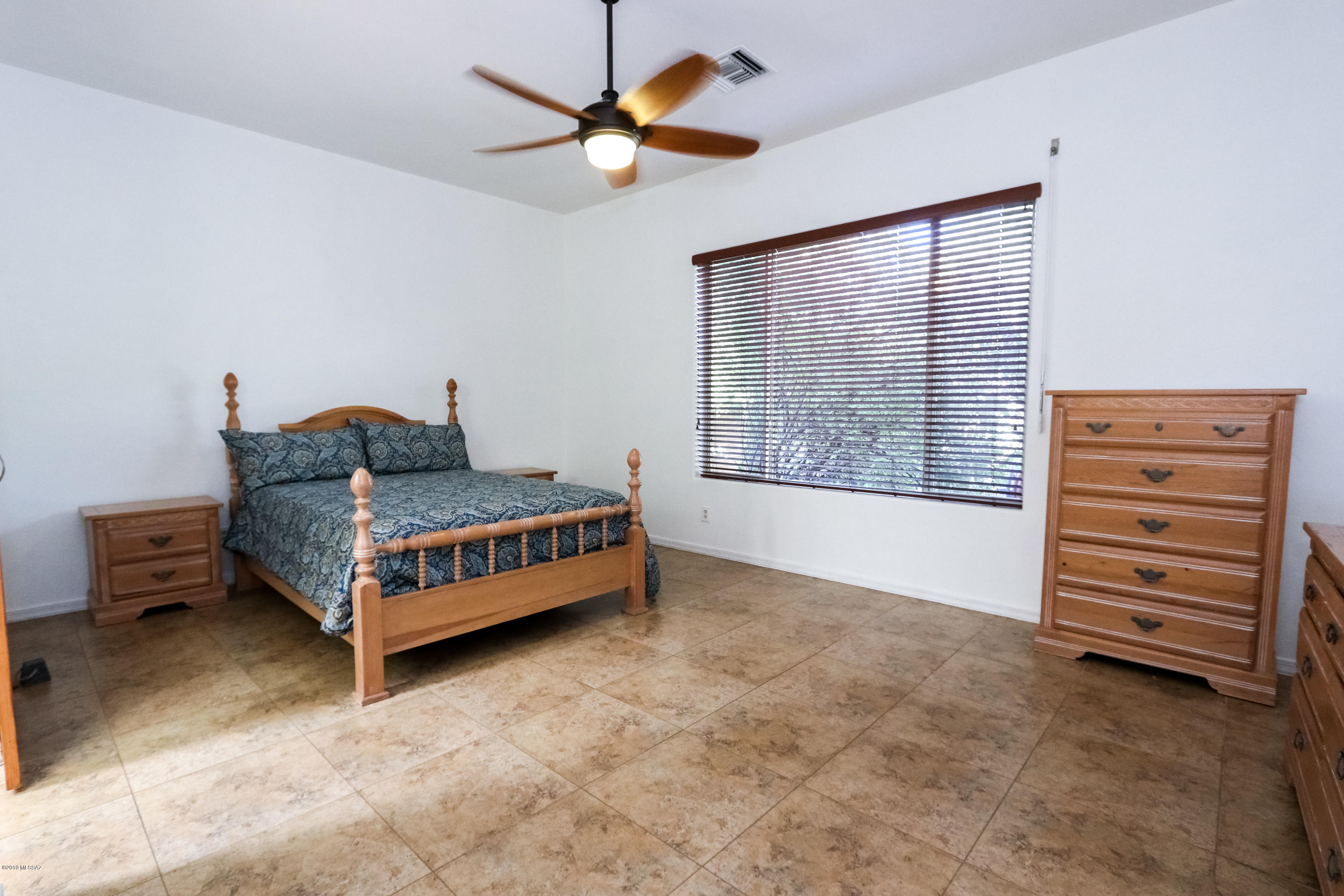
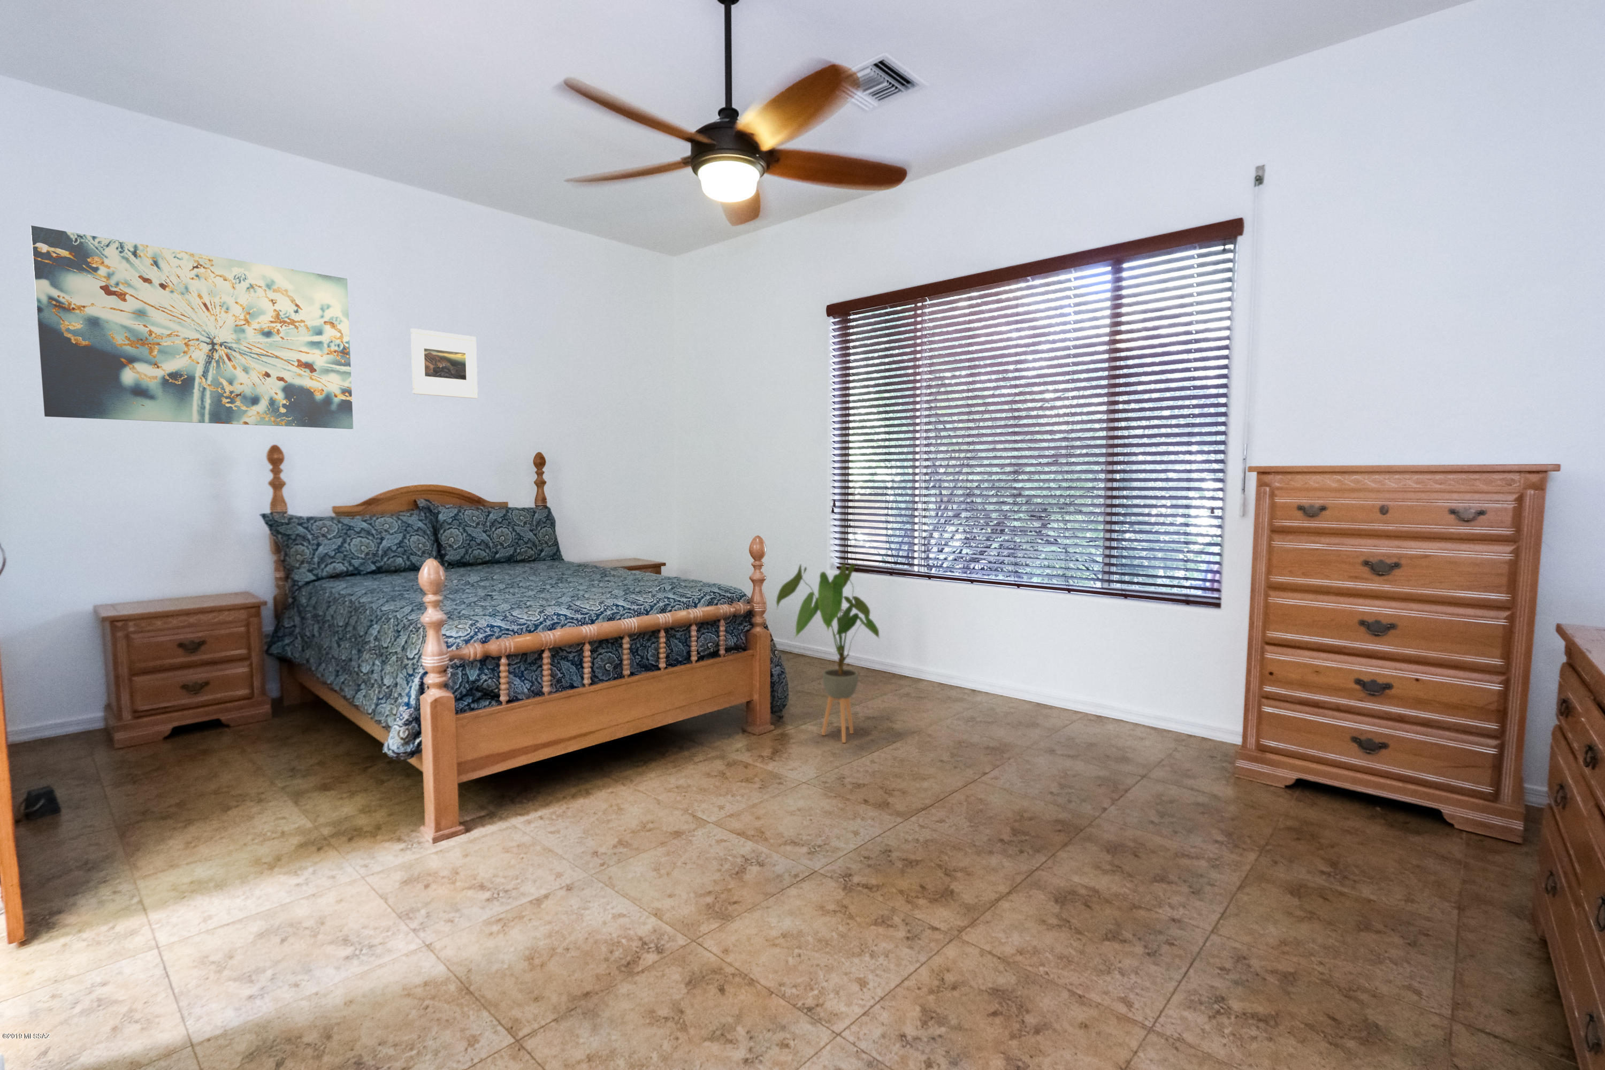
+ house plant [776,562,880,743]
+ wall art [30,226,353,430]
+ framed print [411,328,479,399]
